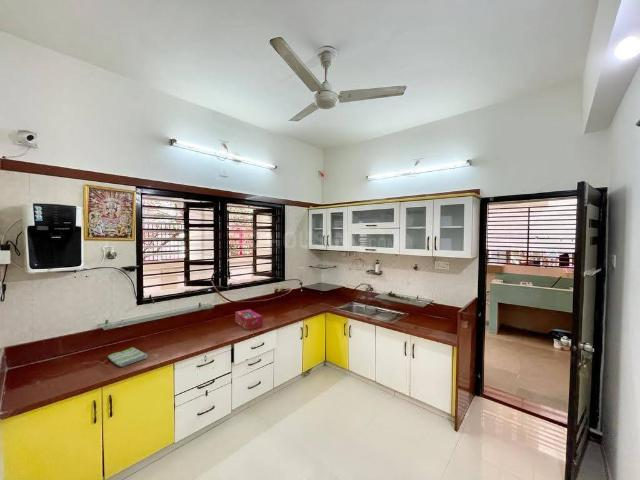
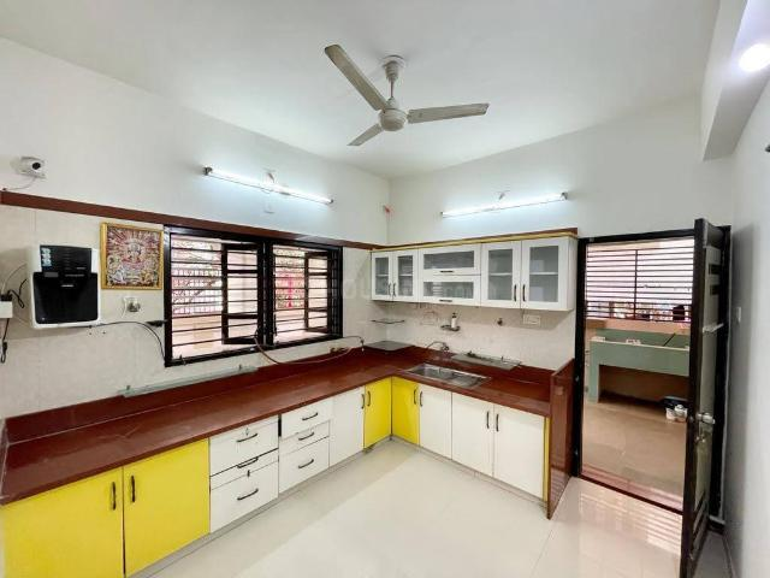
- dish towel [107,346,149,367]
- tissue box [234,308,264,331]
